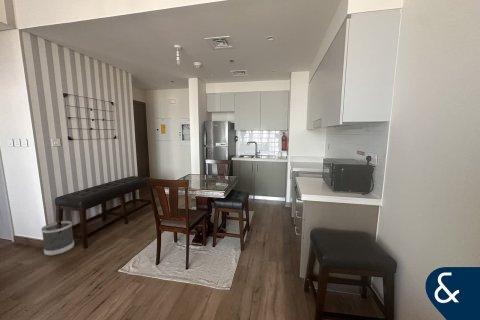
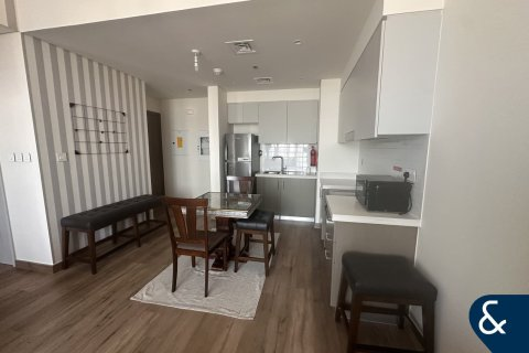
- wastebasket [40,220,75,257]
